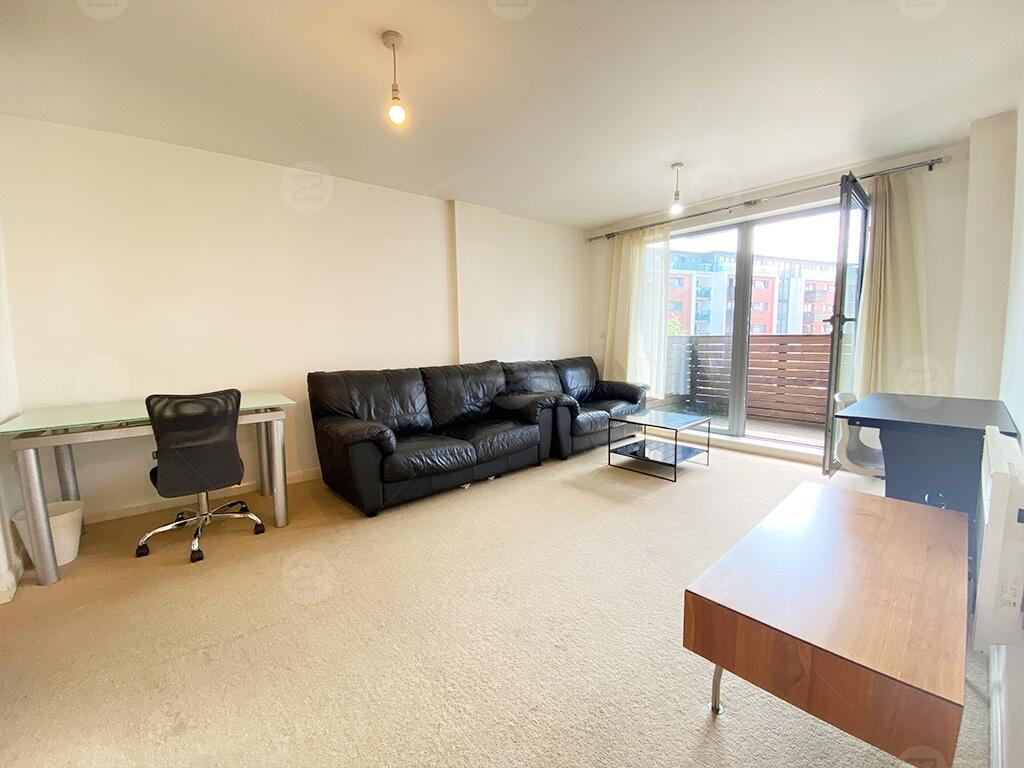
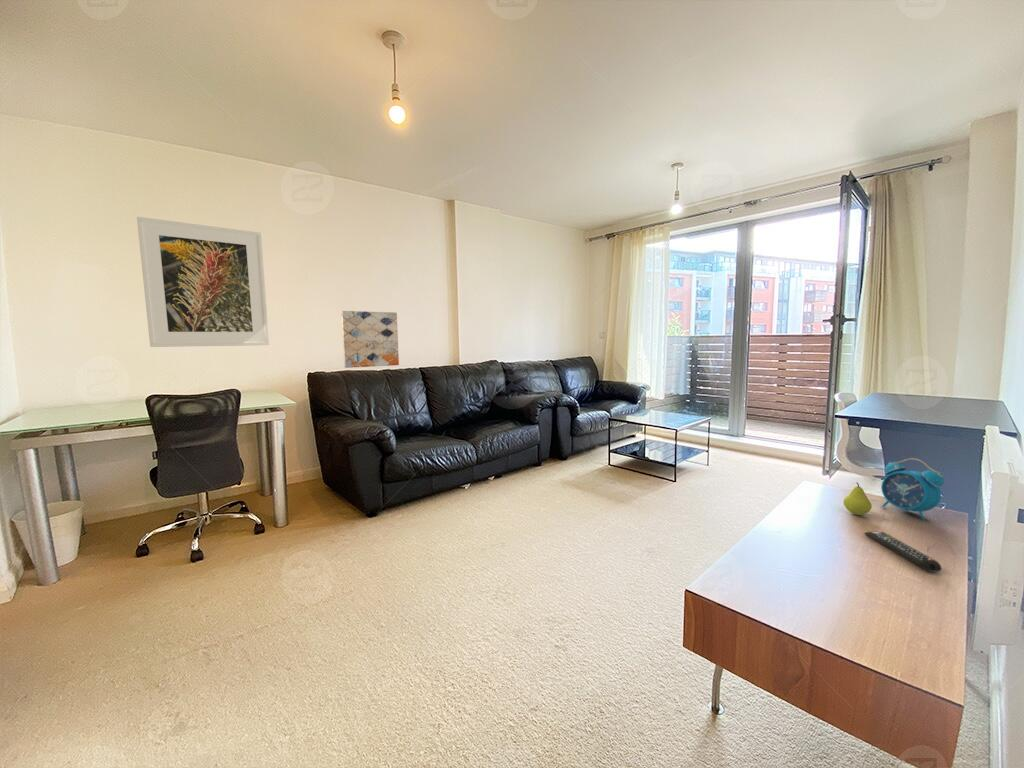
+ remote control [864,531,942,573]
+ wall art [340,310,400,369]
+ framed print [136,216,270,348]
+ alarm clock [880,457,945,520]
+ fruit [842,481,873,516]
